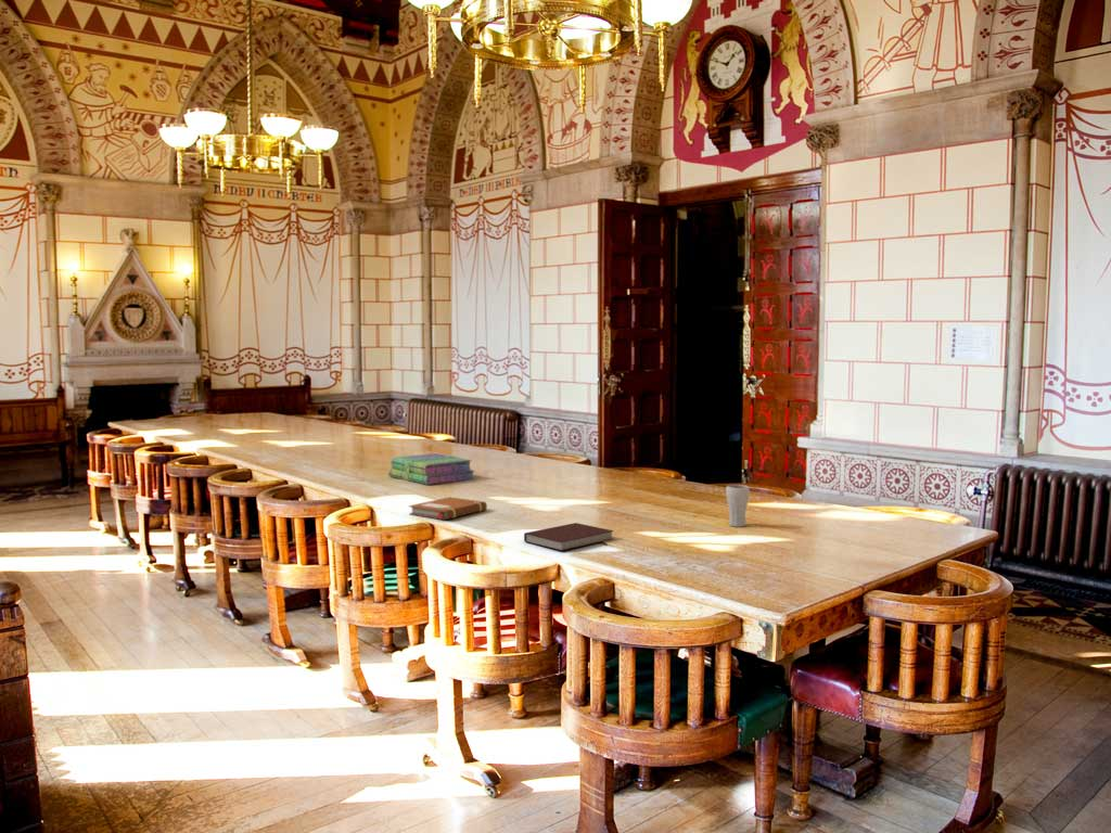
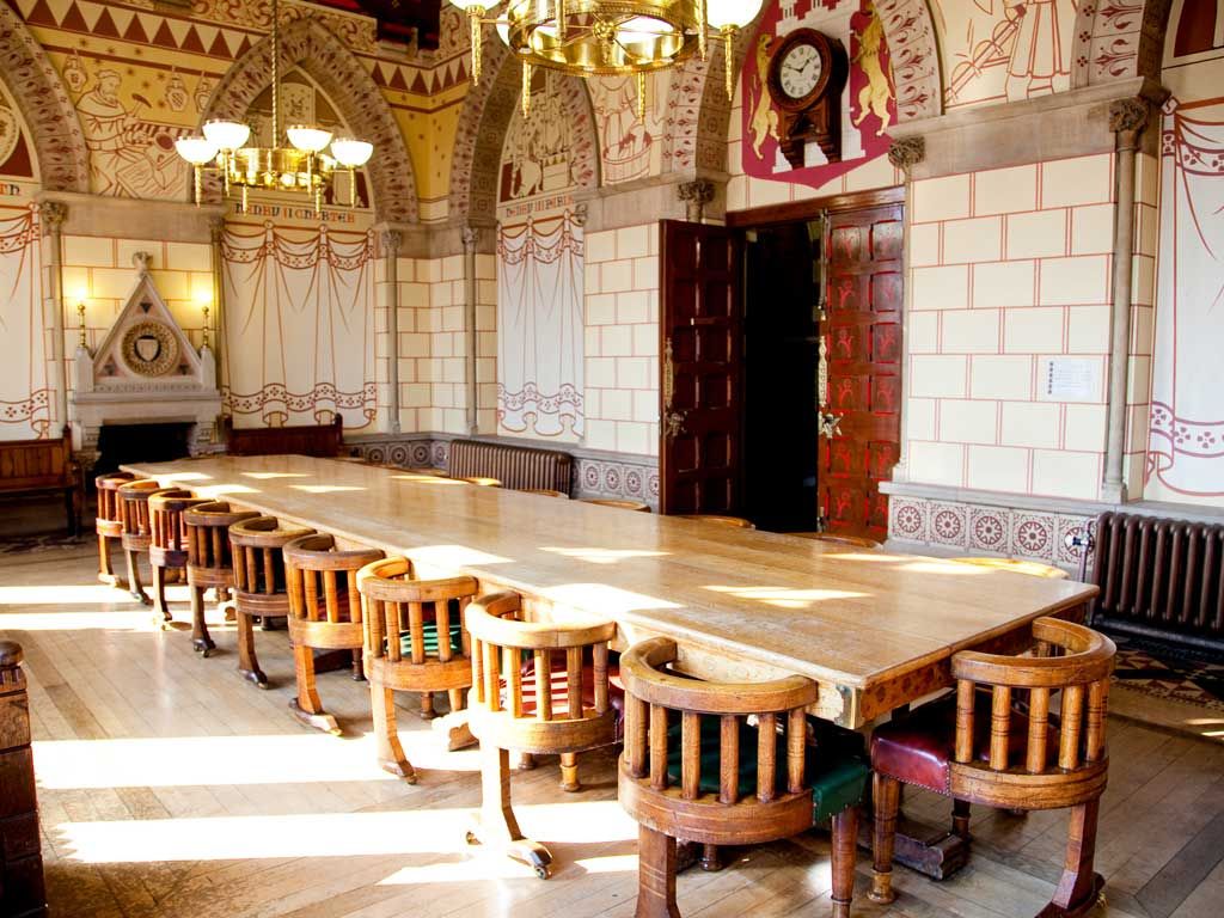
- notebook [408,496,488,521]
- drinking glass [725,484,751,528]
- stack of books [387,452,476,486]
- notebook [523,522,614,552]
